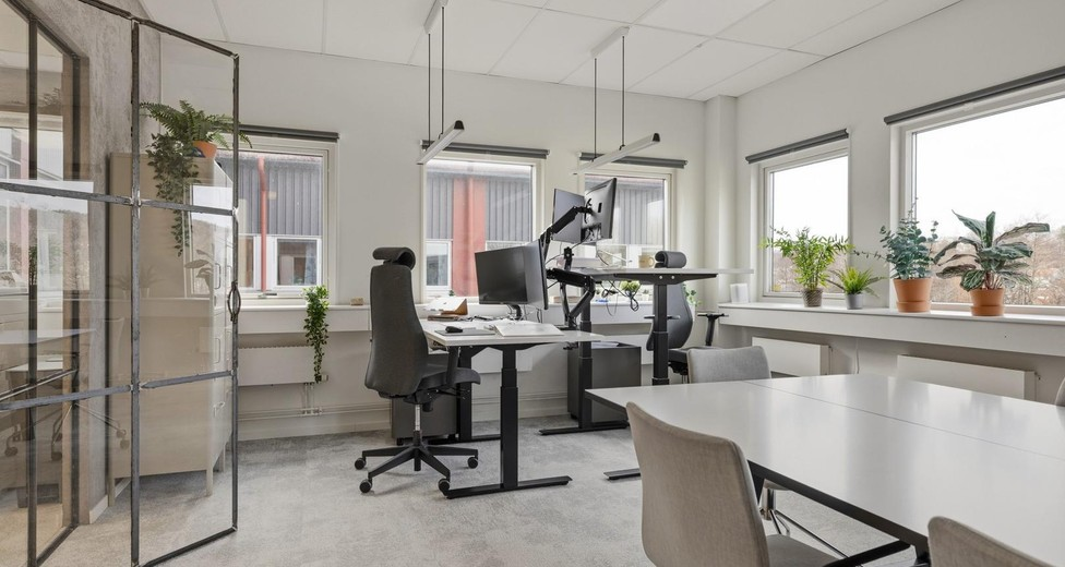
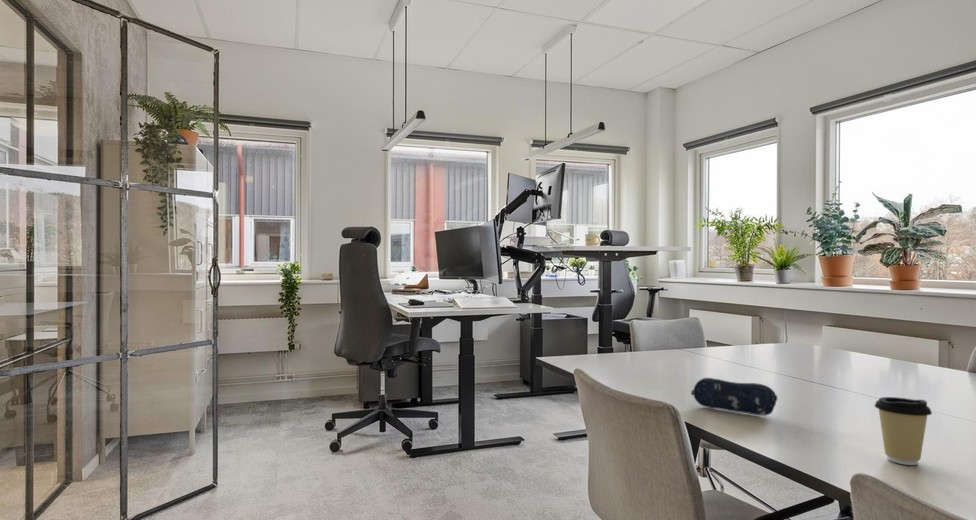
+ coffee cup [873,396,933,466]
+ pencil case [690,377,779,417]
